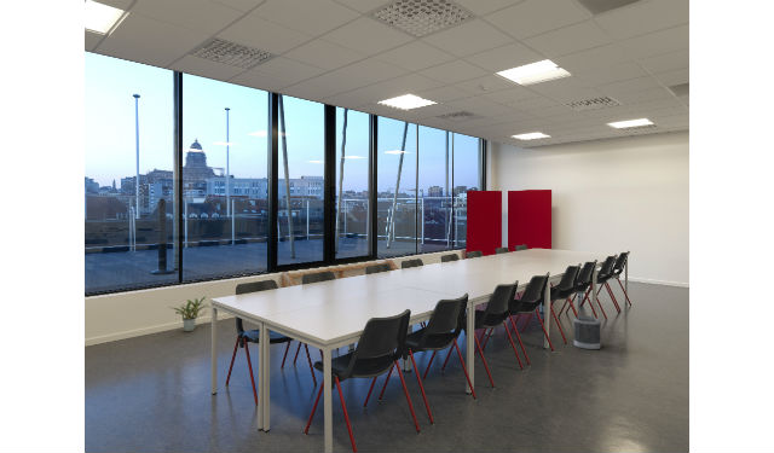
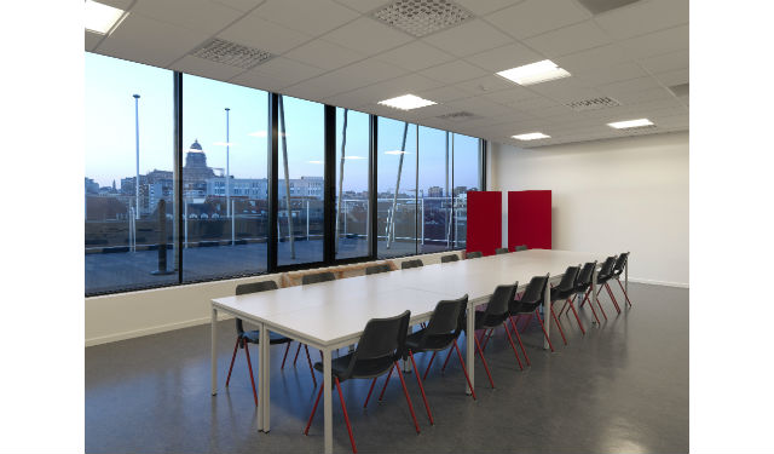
- potted plant [167,295,210,332]
- wastebasket [573,315,602,350]
